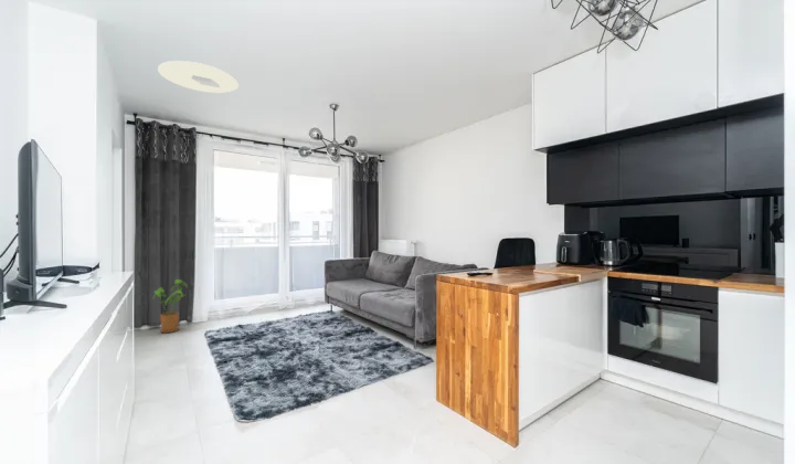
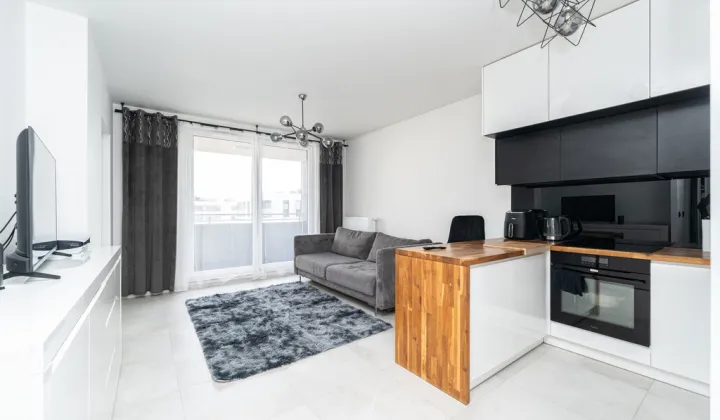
- house plant [152,278,188,334]
- ceiling light [157,60,240,94]
